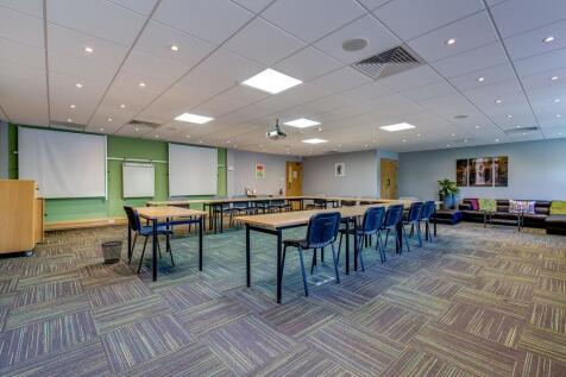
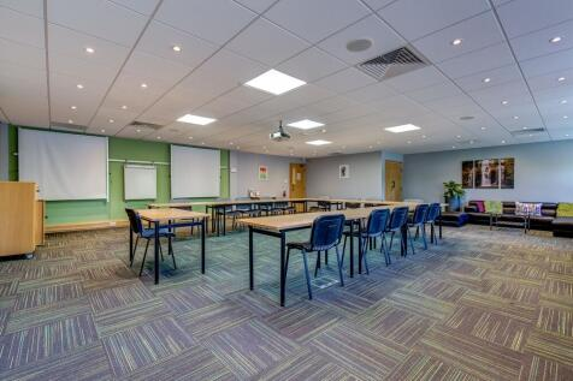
- wastebasket [100,240,124,265]
